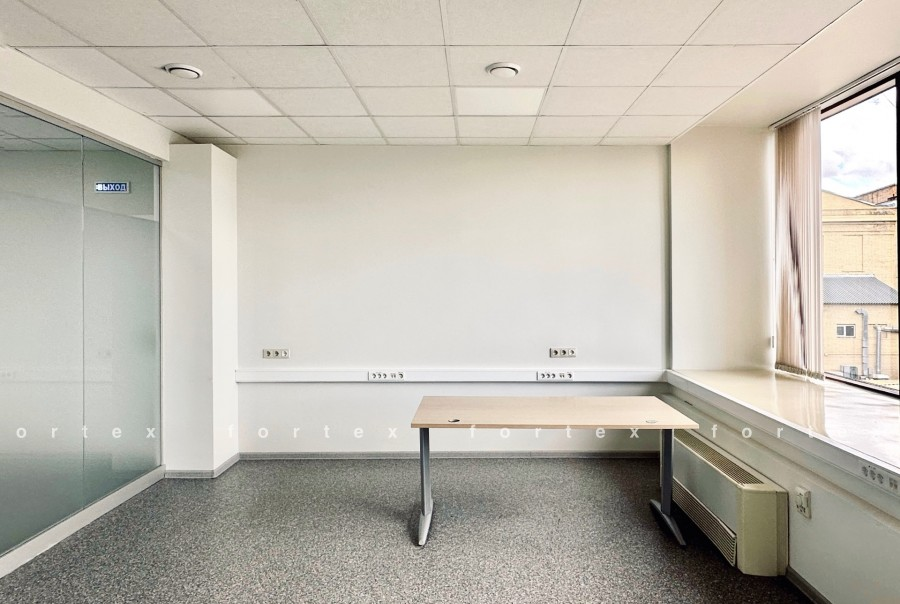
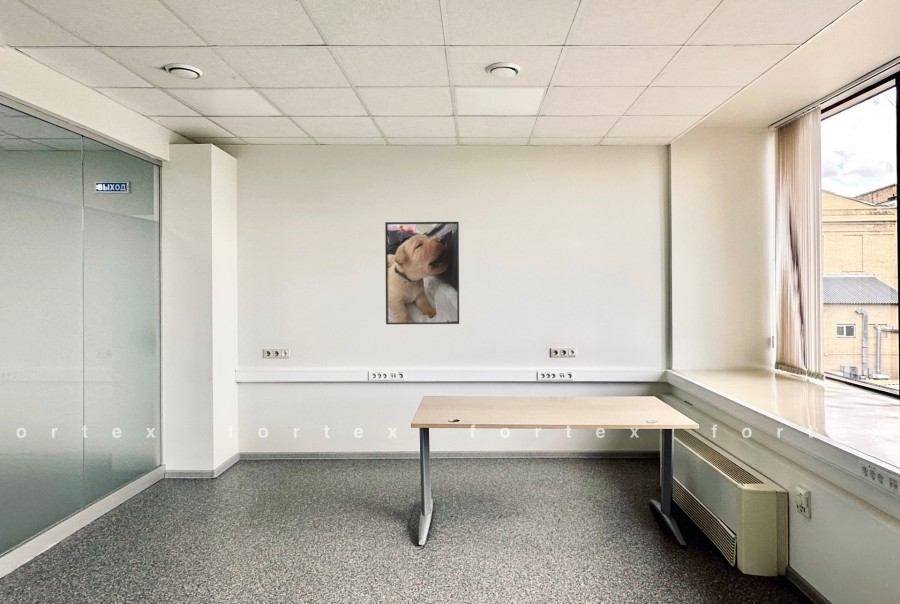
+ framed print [384,221,460,325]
